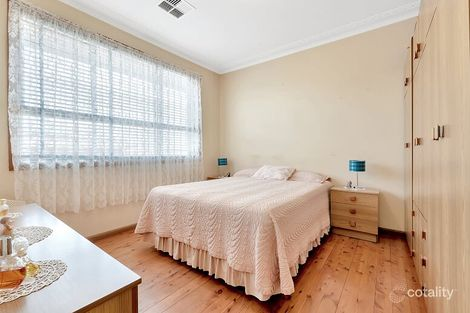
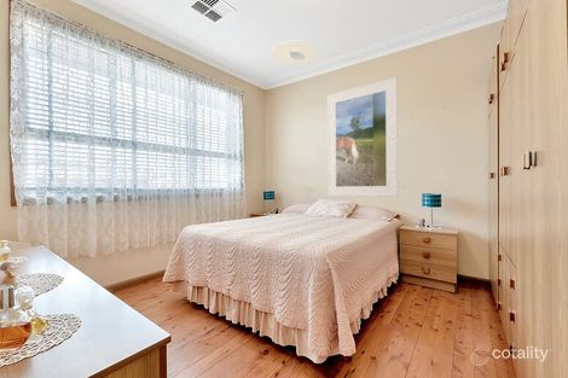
+ ceiling light [269,40,319,66]
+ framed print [326,76,399,198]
